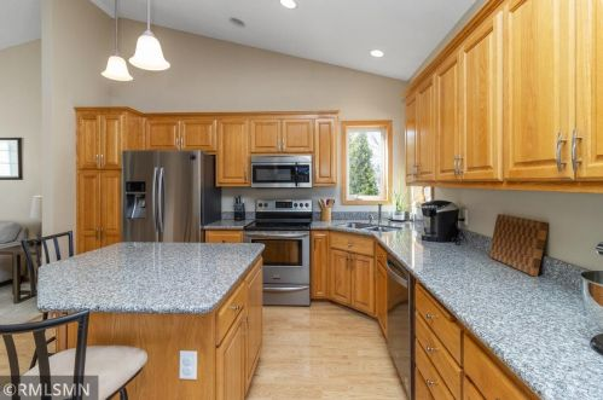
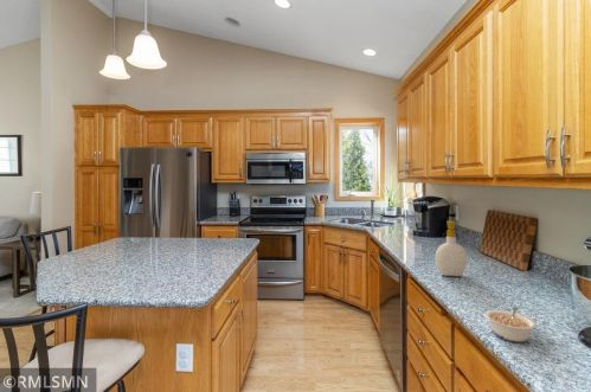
+ legume [484,306,537,342]
+ soap bottle [433,220,469,277]
